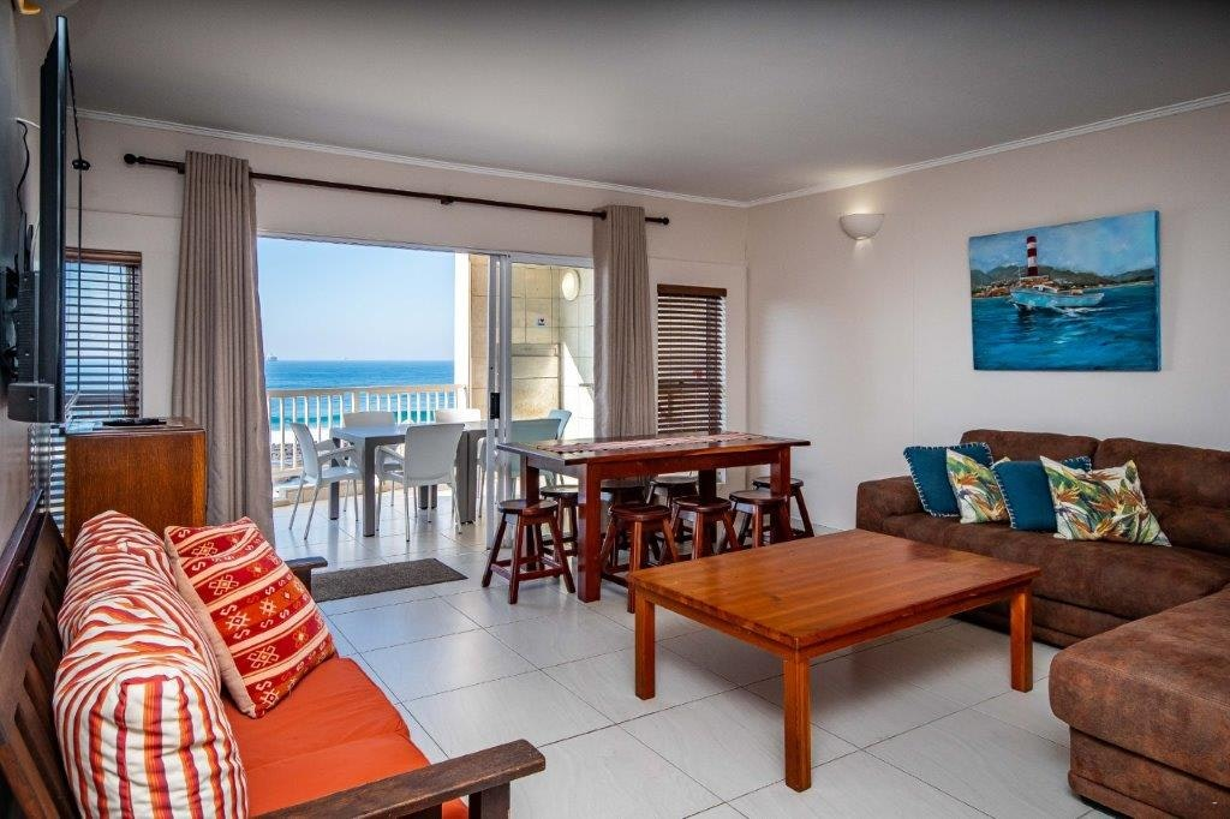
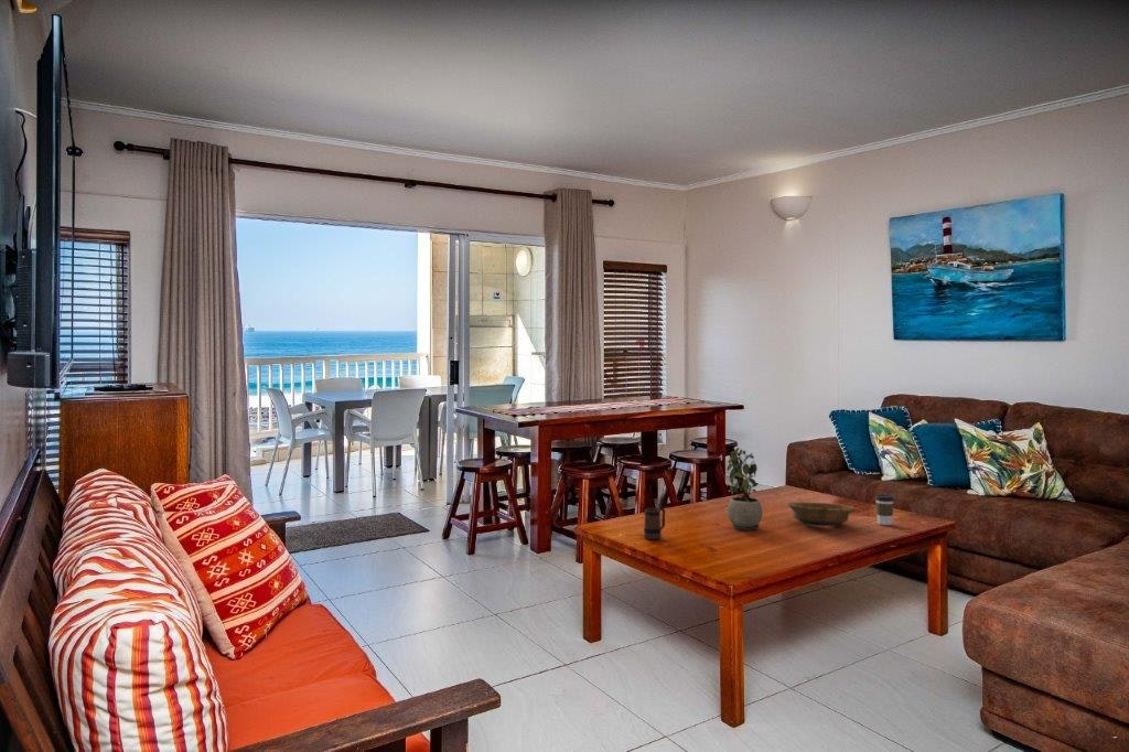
+ mug [643,506,666,540]
+ potted plant [725,447,764,531]
+ coffee cup [874,494,895,526]
+ decorative bowl [787,502,856,528]
